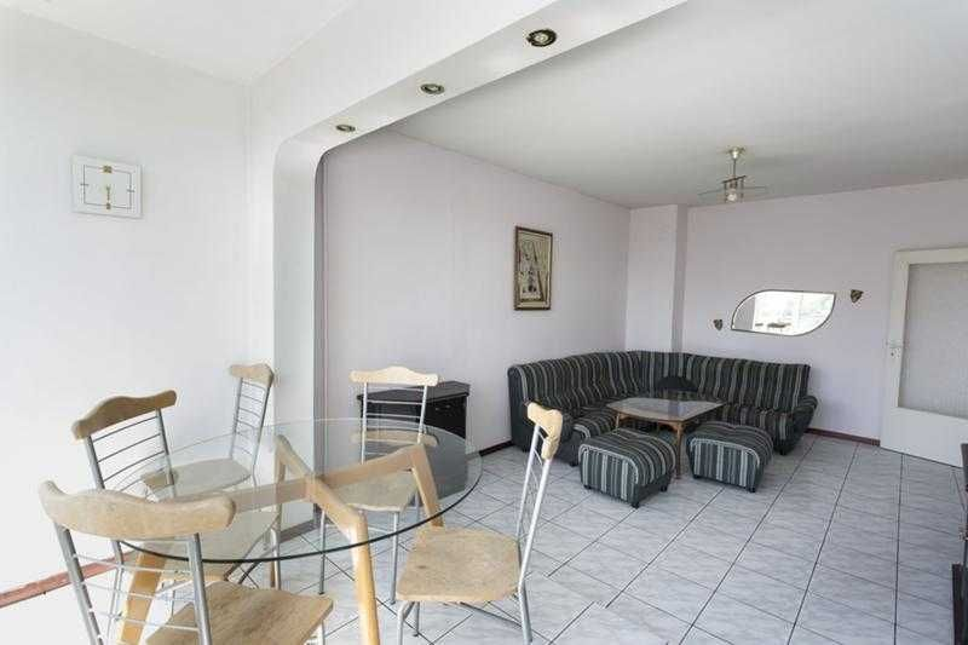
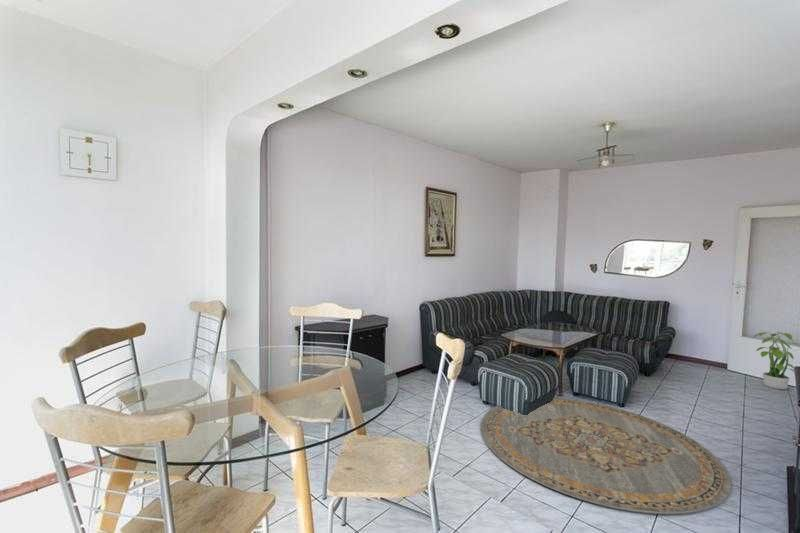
+ potted plant [752,330,800,390]
+ rug [480,397,733,515]
